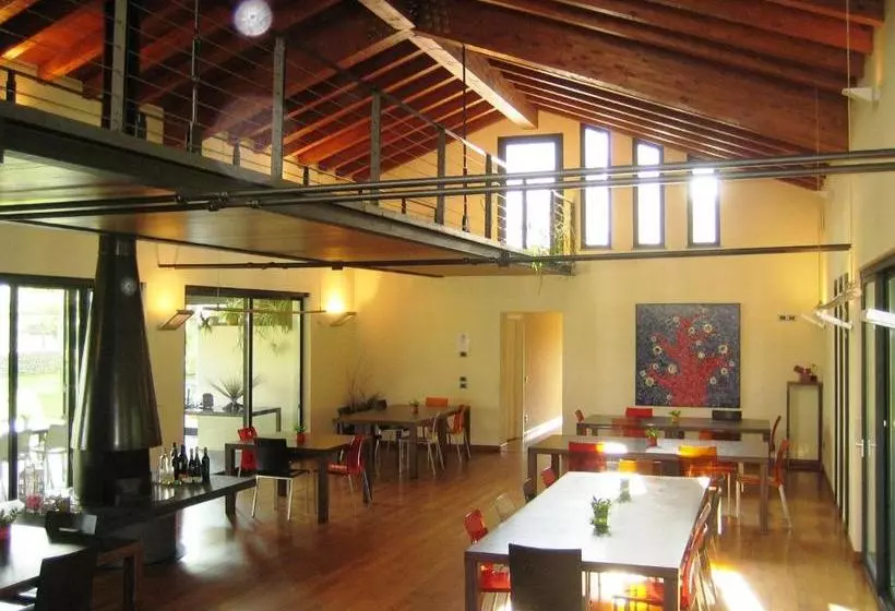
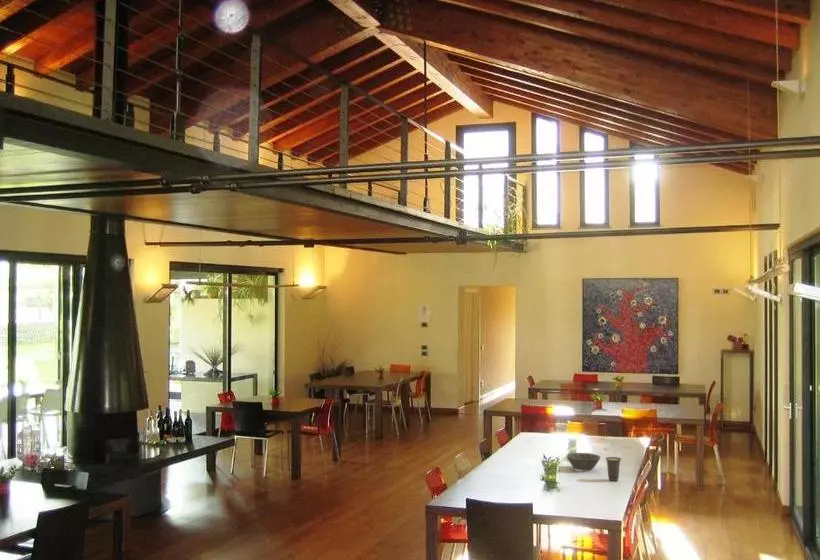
+ cup [604,456,622,482]
+ bowl [566,452,601,472]
